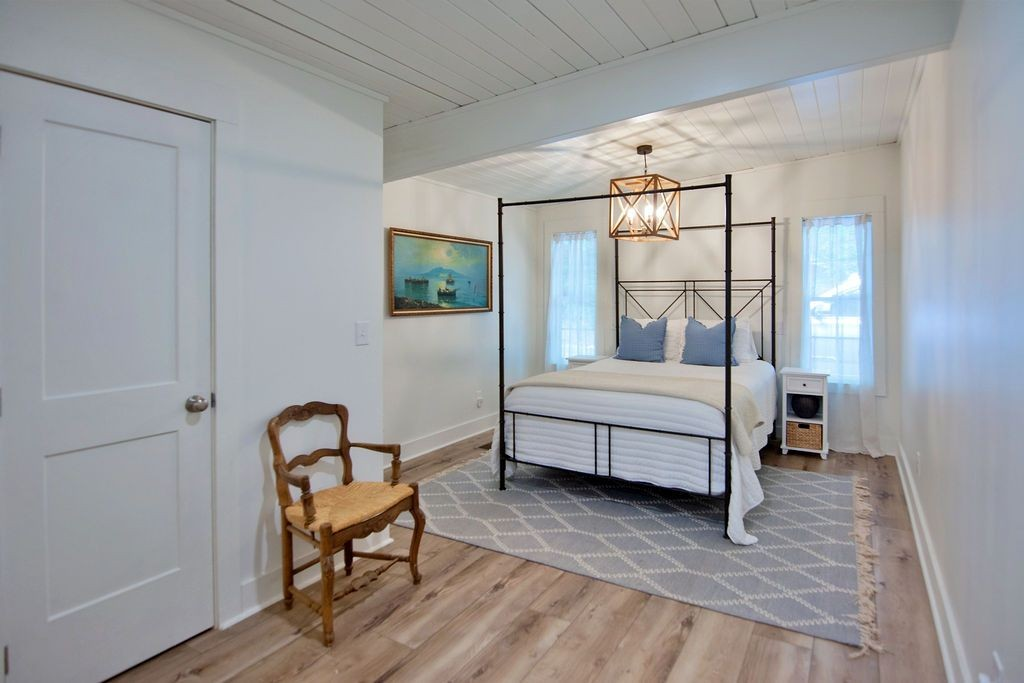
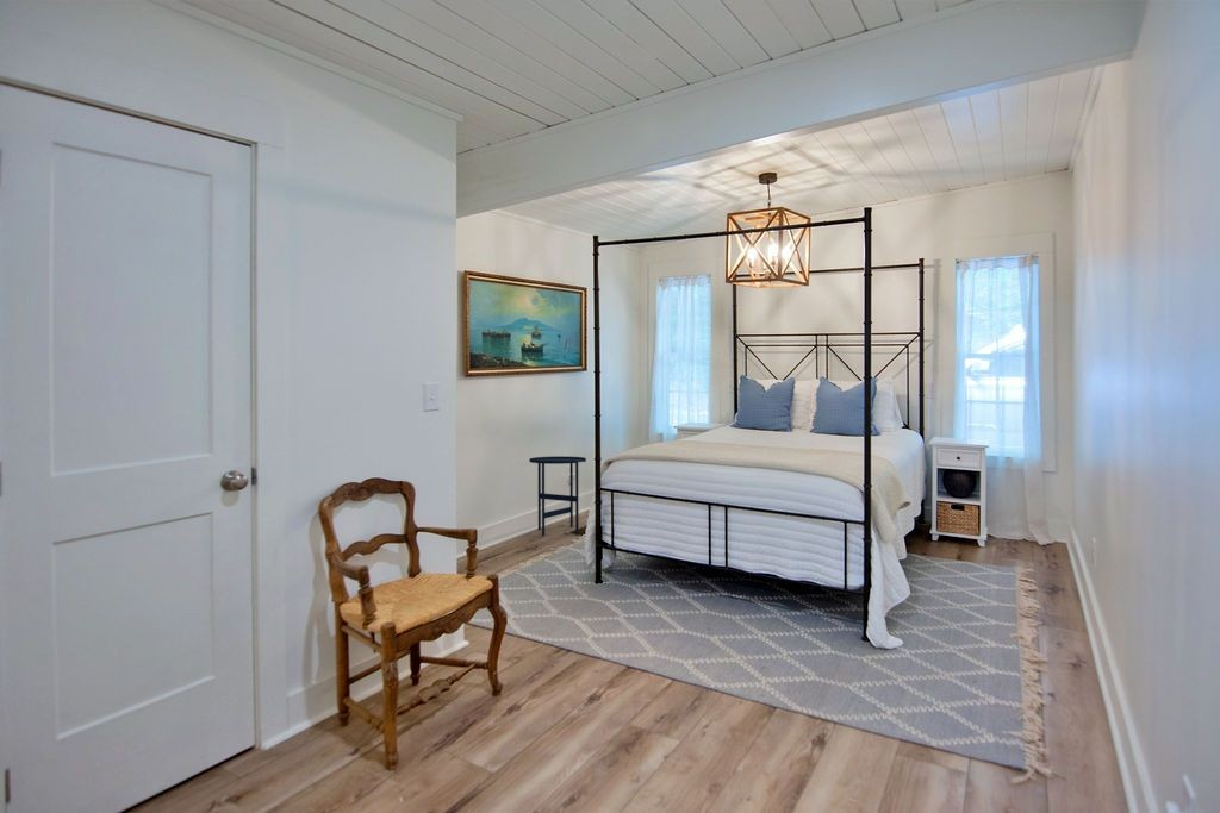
+ side table [528,455,587,537]
